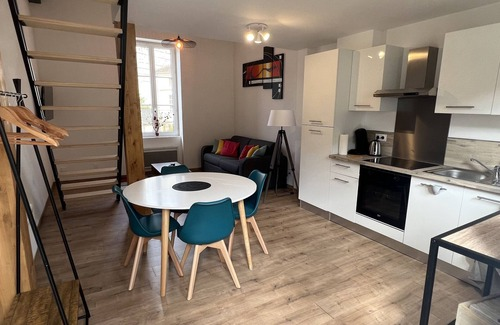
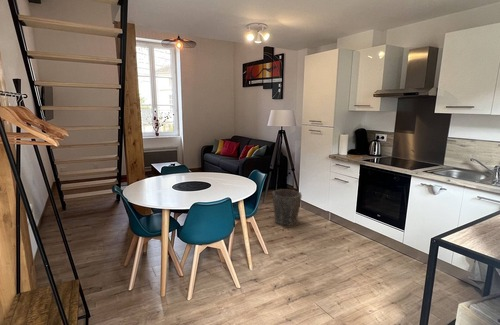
+ waste bin [271,188,303,226]
